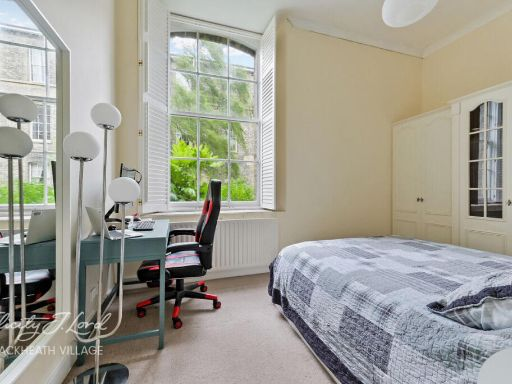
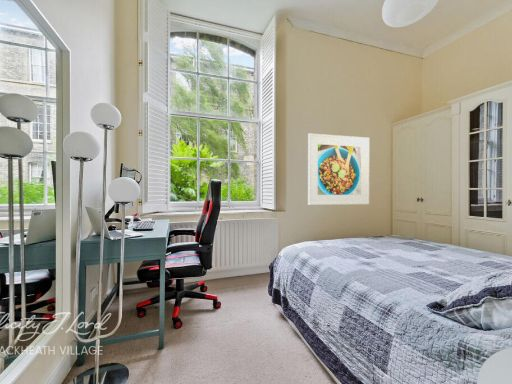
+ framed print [307,133,370,206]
